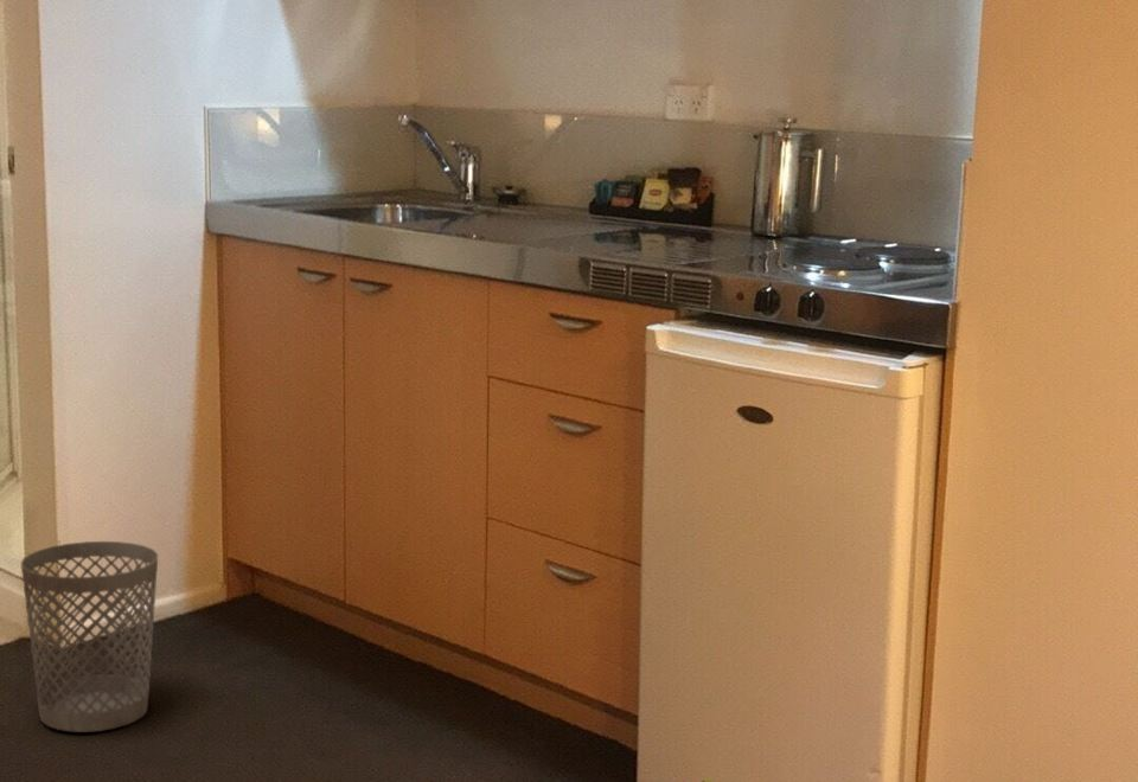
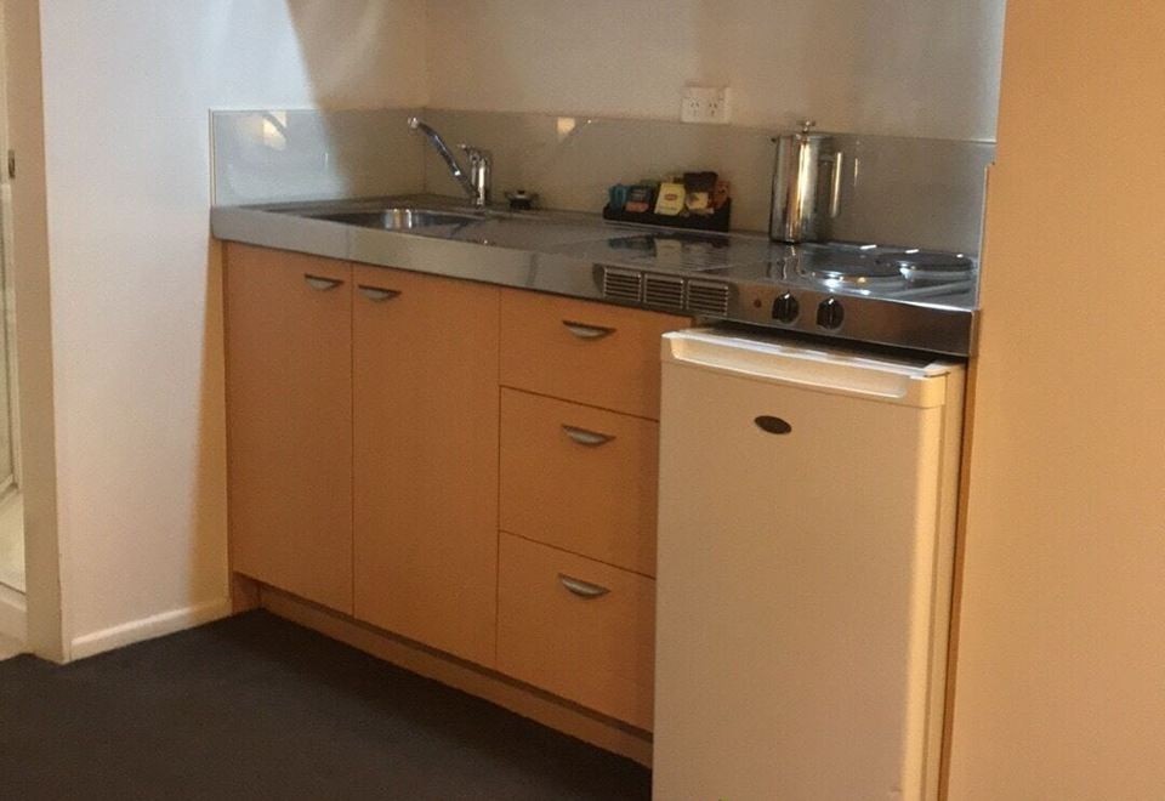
- wastebasket [20,540,159,733]
